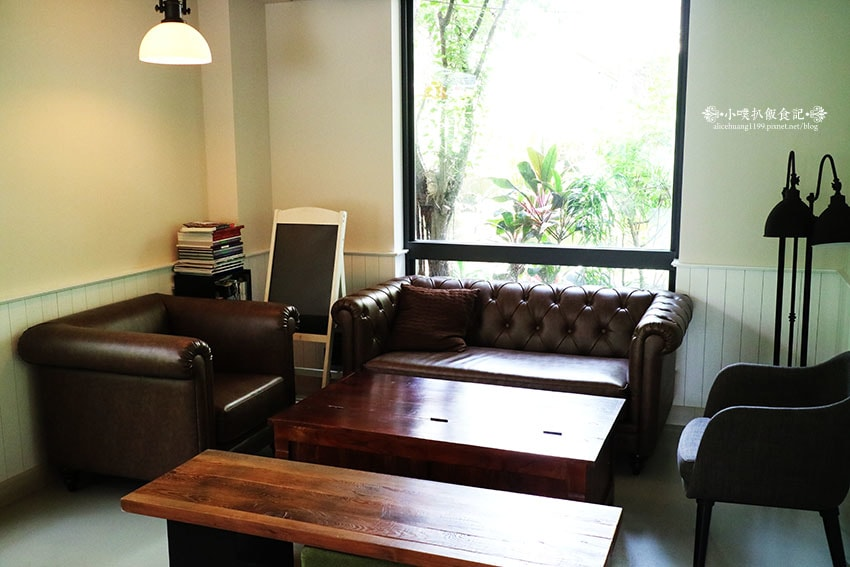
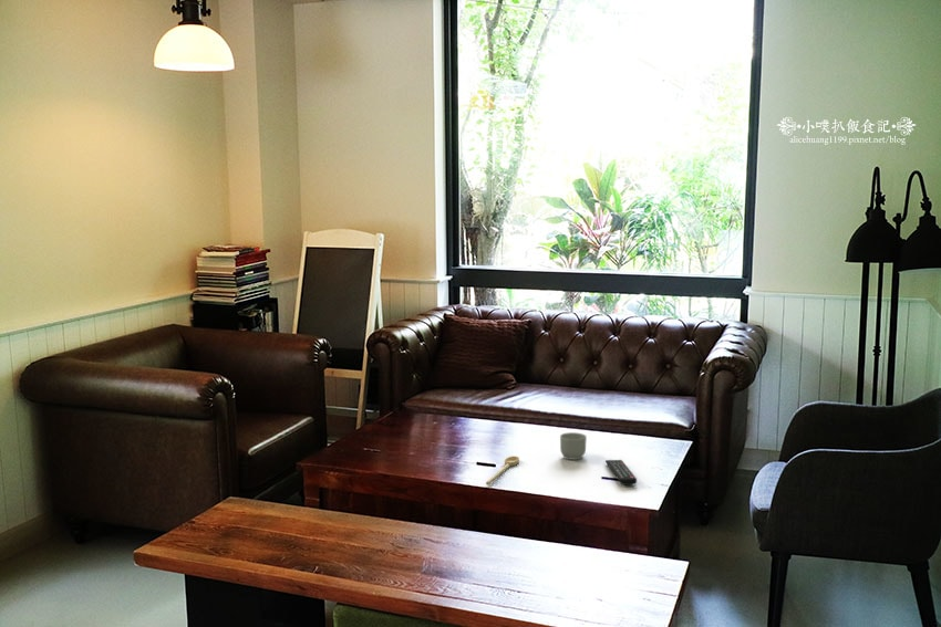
+ mug [559,431,588,461]
+ remote control [604,459,638,487]
+ spoon [485,454,520,487]
